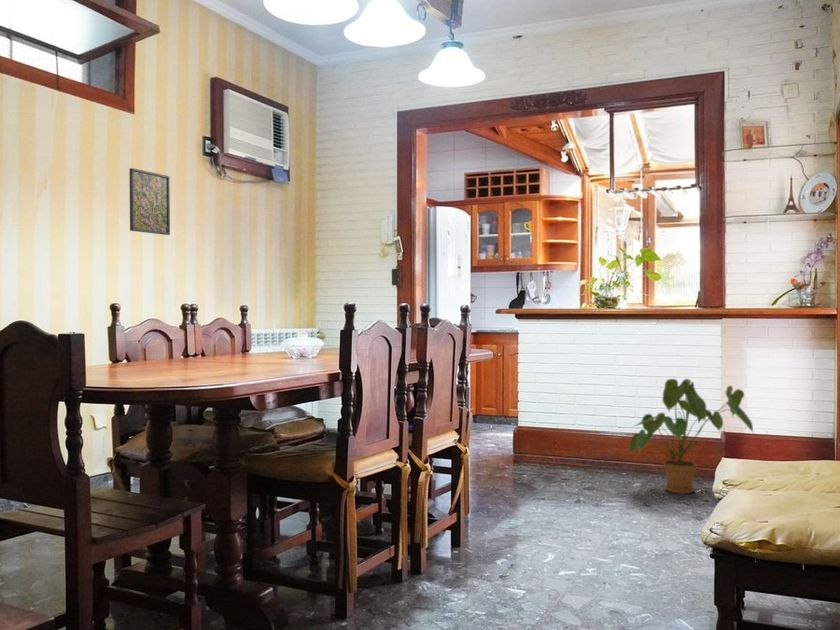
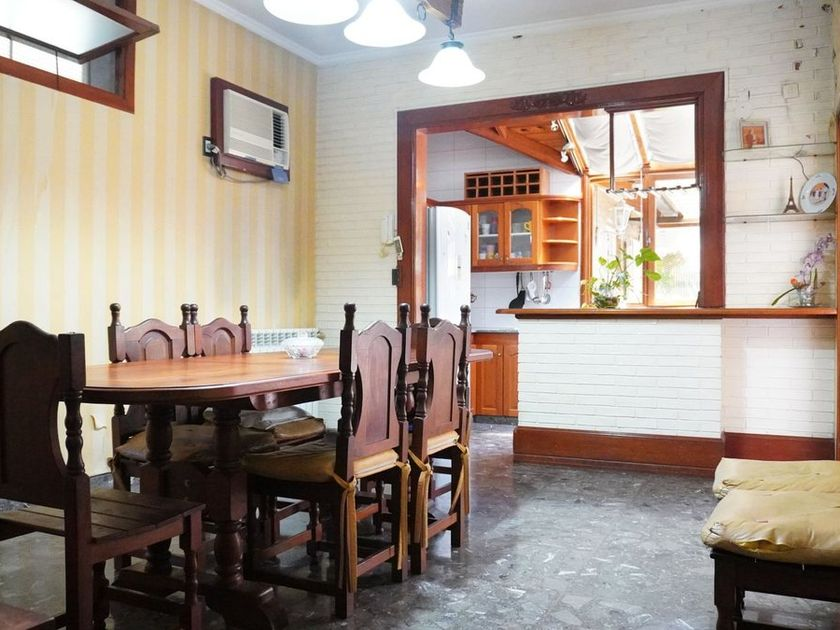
- house plant [629,378,755,495]
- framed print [128,167,171,236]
